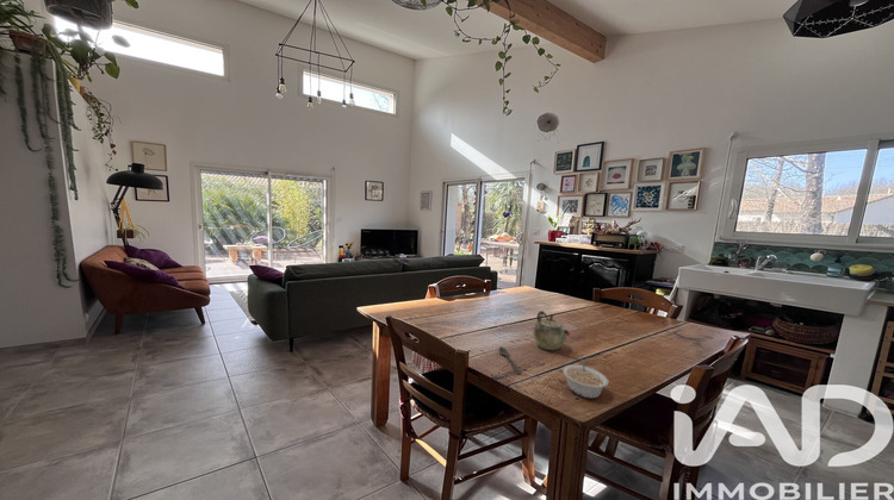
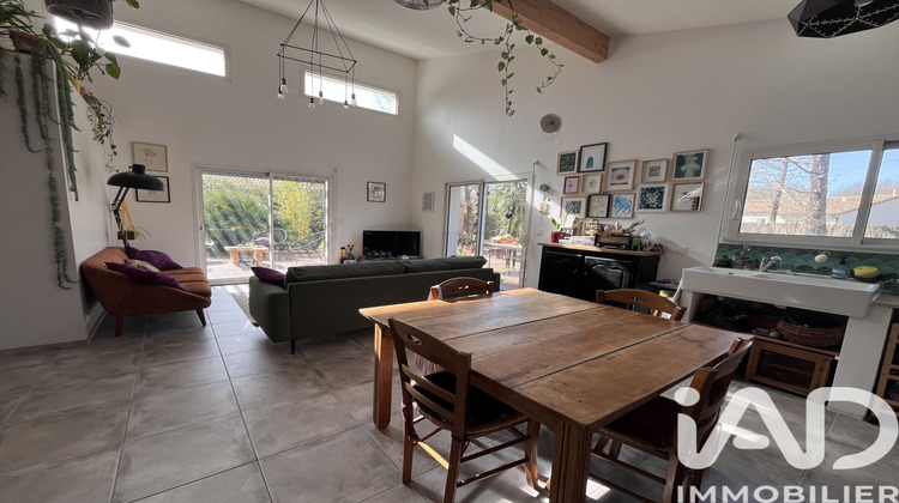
- spoon [498,345,522,375]
- legume [561,358,609,399]
- teapot [532,310,571,351]
